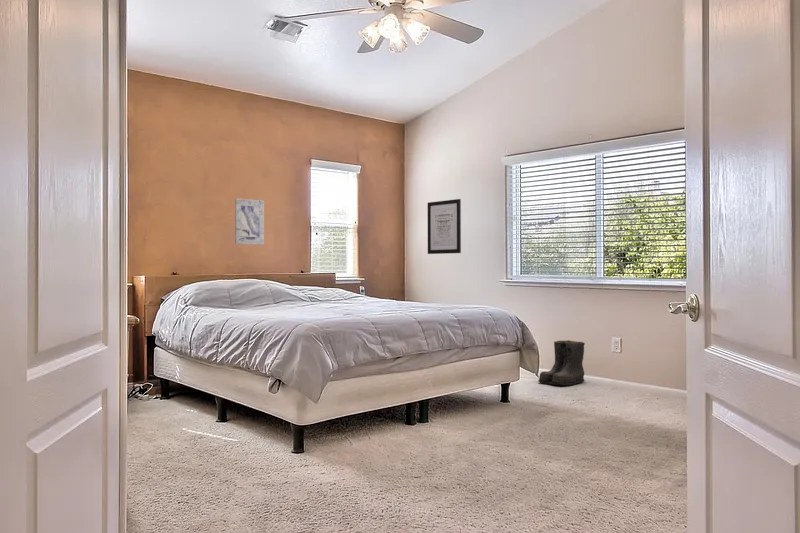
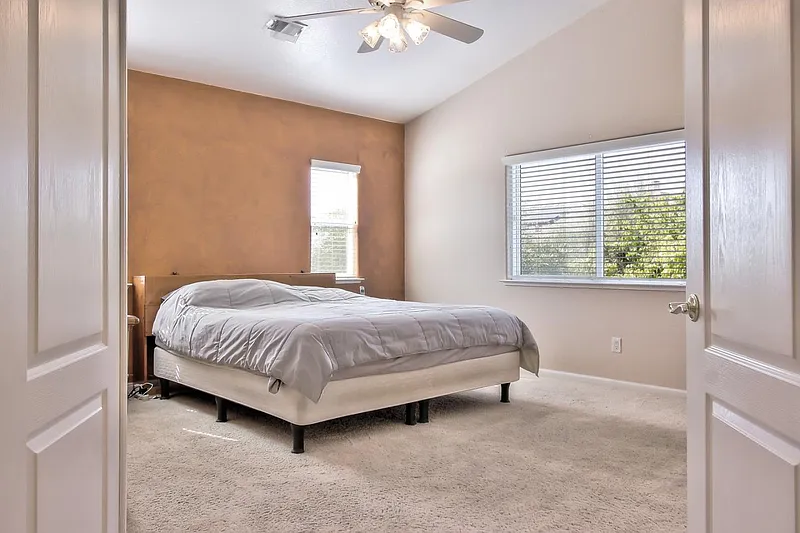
- wall art [234,198,265,246]
- boots [538,339,586,386]
- wall art [427,198,462,255]
